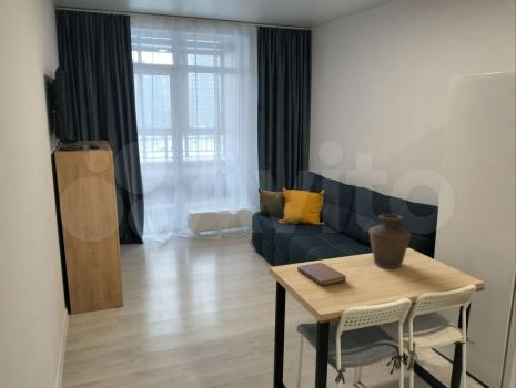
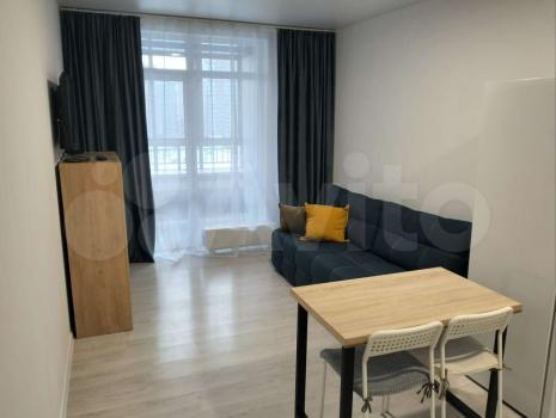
- vase [367,213,413,269]
- notebook [296,262,347,286]
